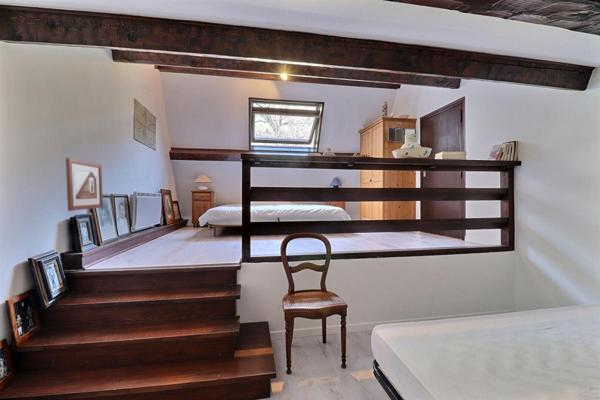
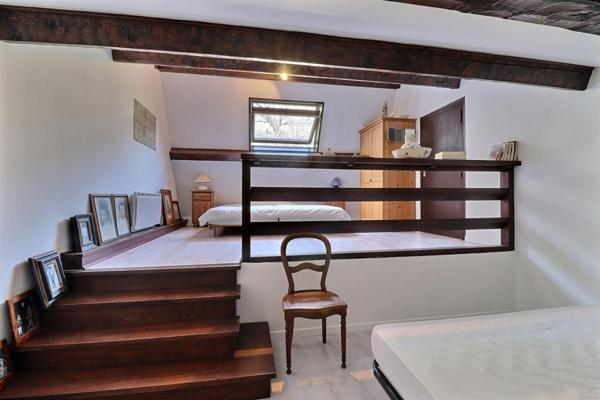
- picture frame [65,157,104,212]
